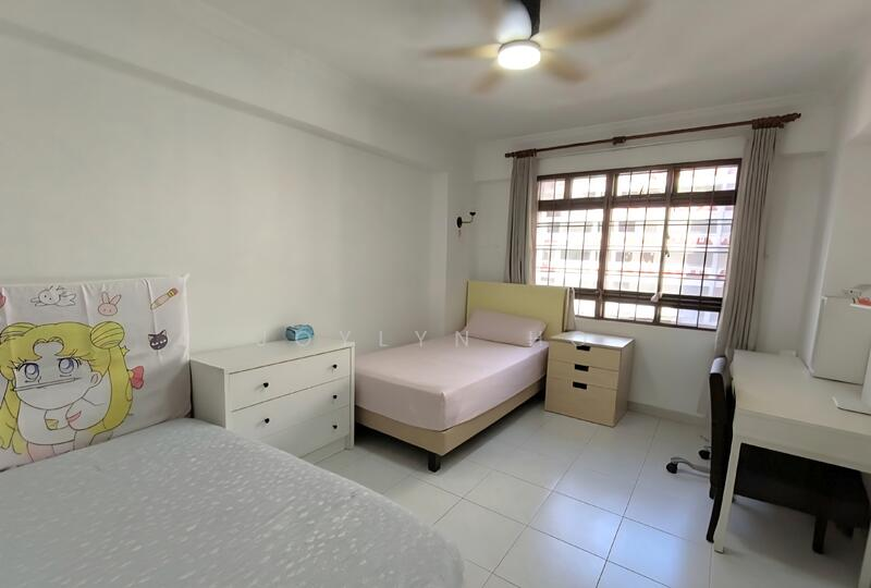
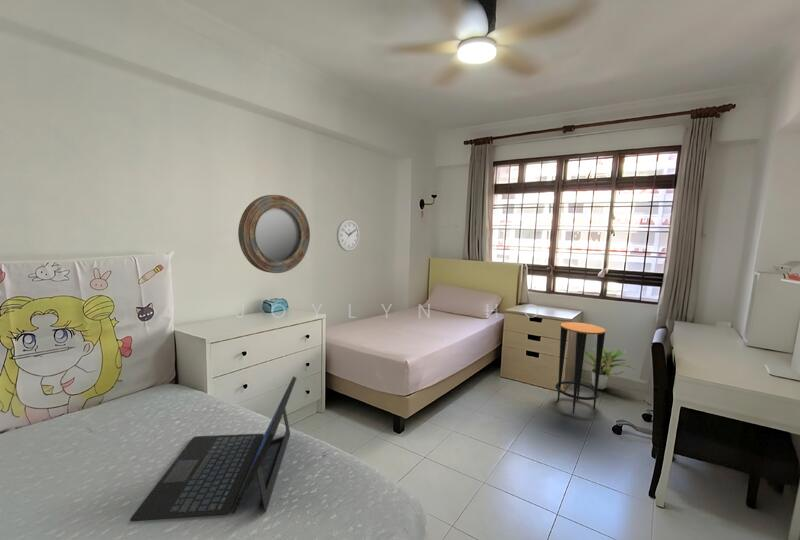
+ home mirror [237,194,311,274]
+ wall clock [336,218,360,252]
+ laptop [129,375,298,522]
+ side table [555,321,606,413]
+ potted plant [573,347,637,391]
